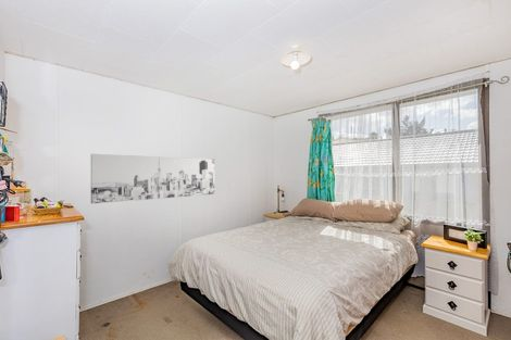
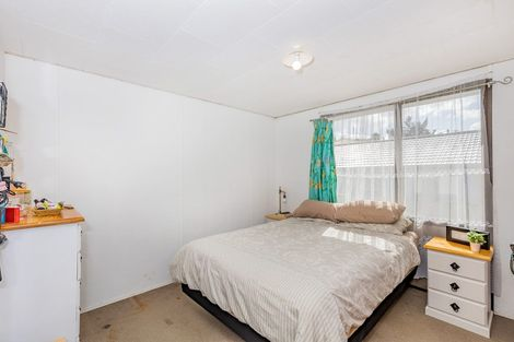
- wall art [90,153,215,205]
